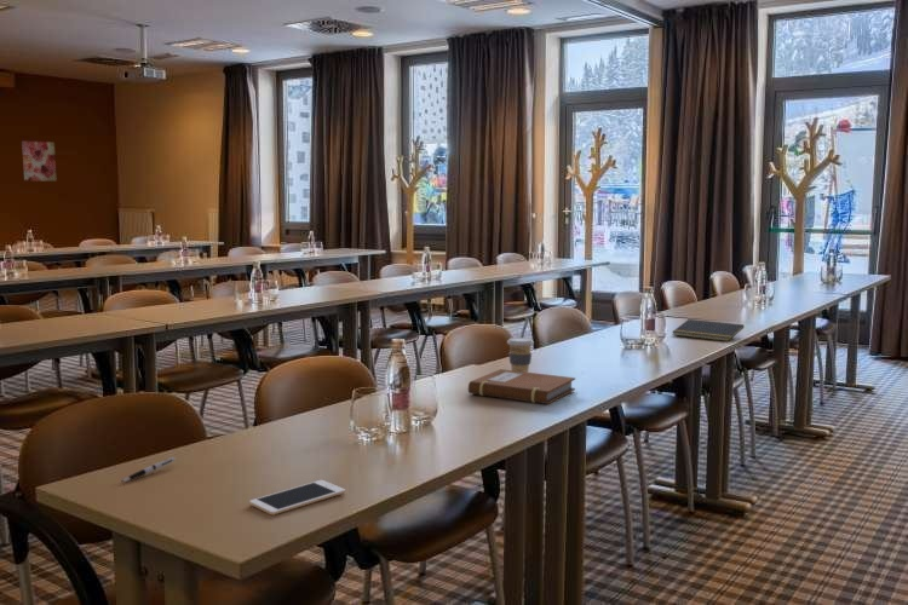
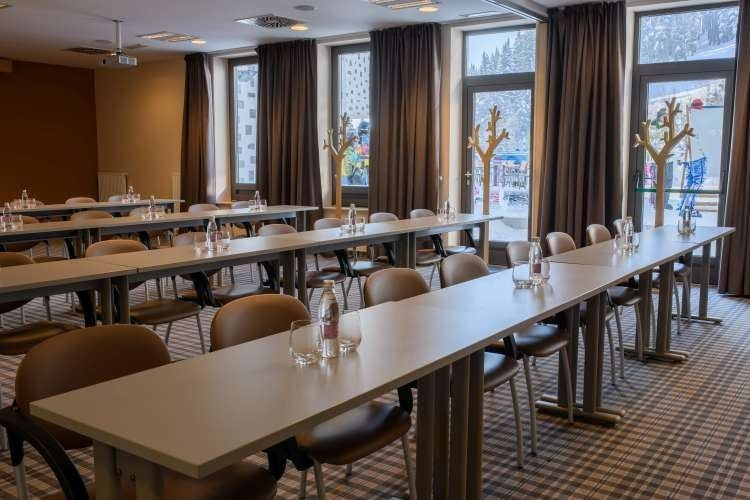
- cell phone [248,479,346,517]
- pen [121,456,177,483]
- notebook [467,368,576,405]
- wall art [21,140,58,183]
- coffee cup [506,336,535,373]
- notepad [671,318,745,342]
